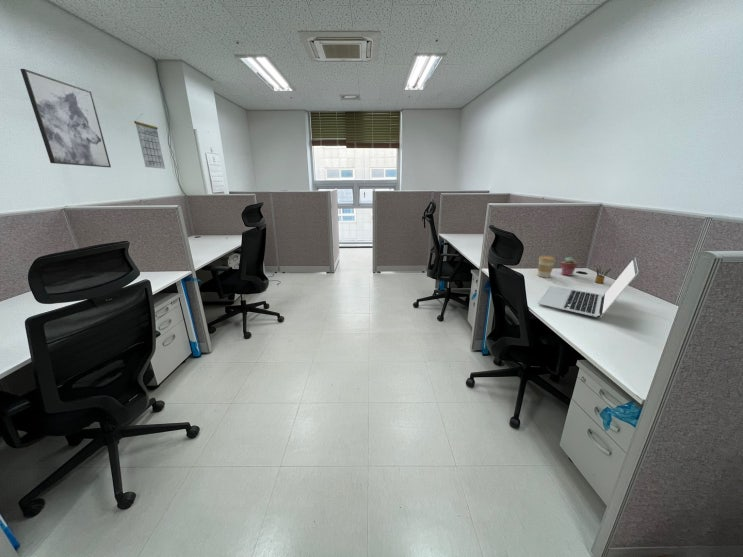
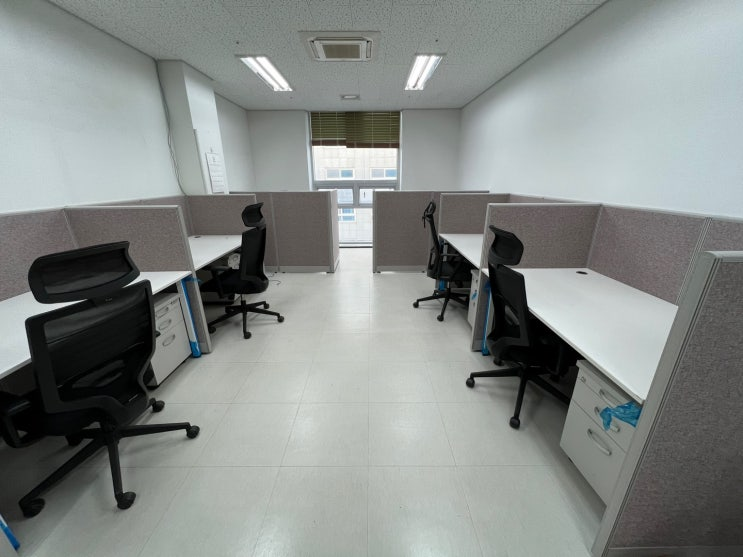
- calendar [133,113,166,170]
- wall art [19,68,112,168]
- laptop [537,257,639,318]
- pencil box [594,266,612,284]
- coffee cup [537,254,556,278]
- potted succulent [560,256,578,276]
